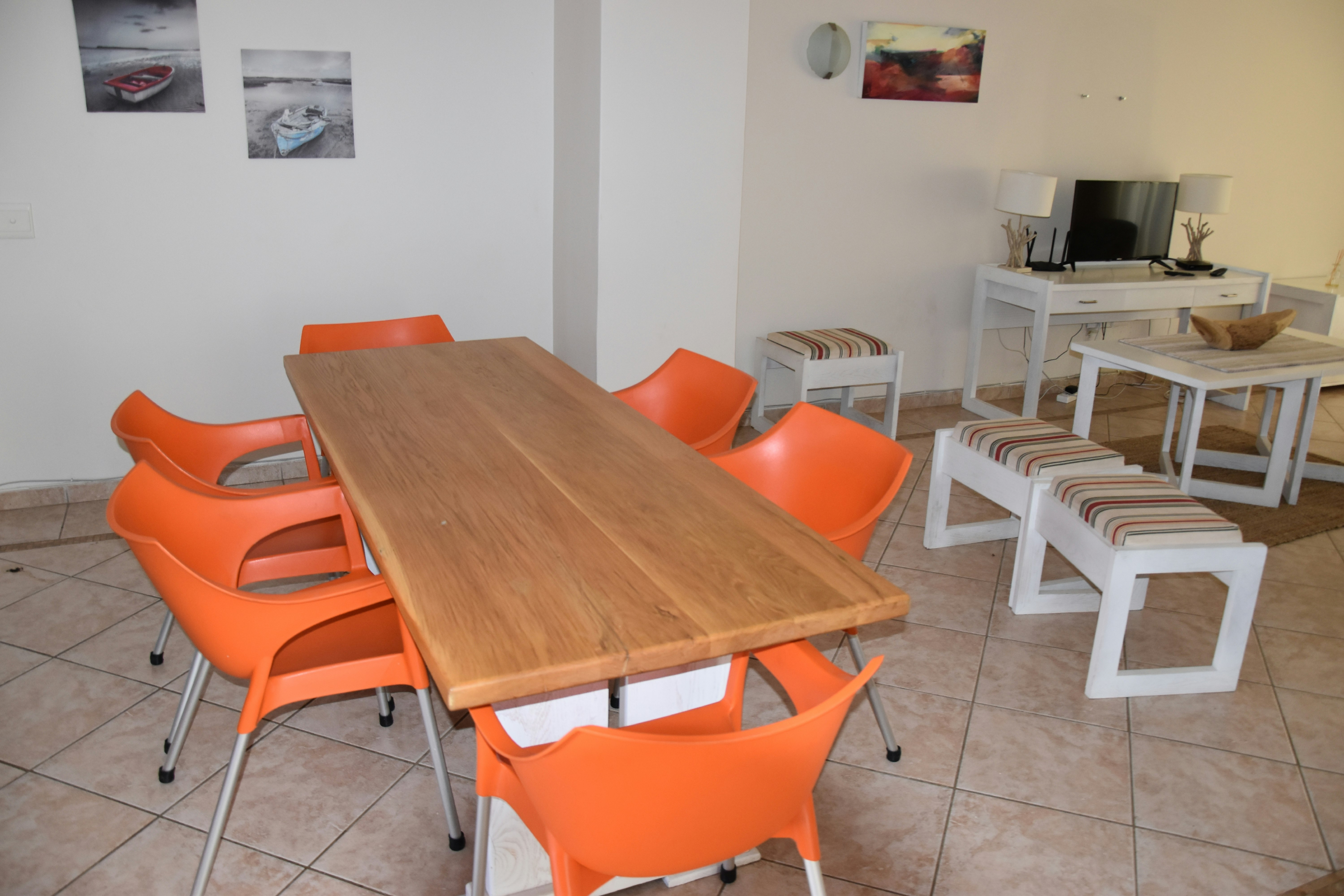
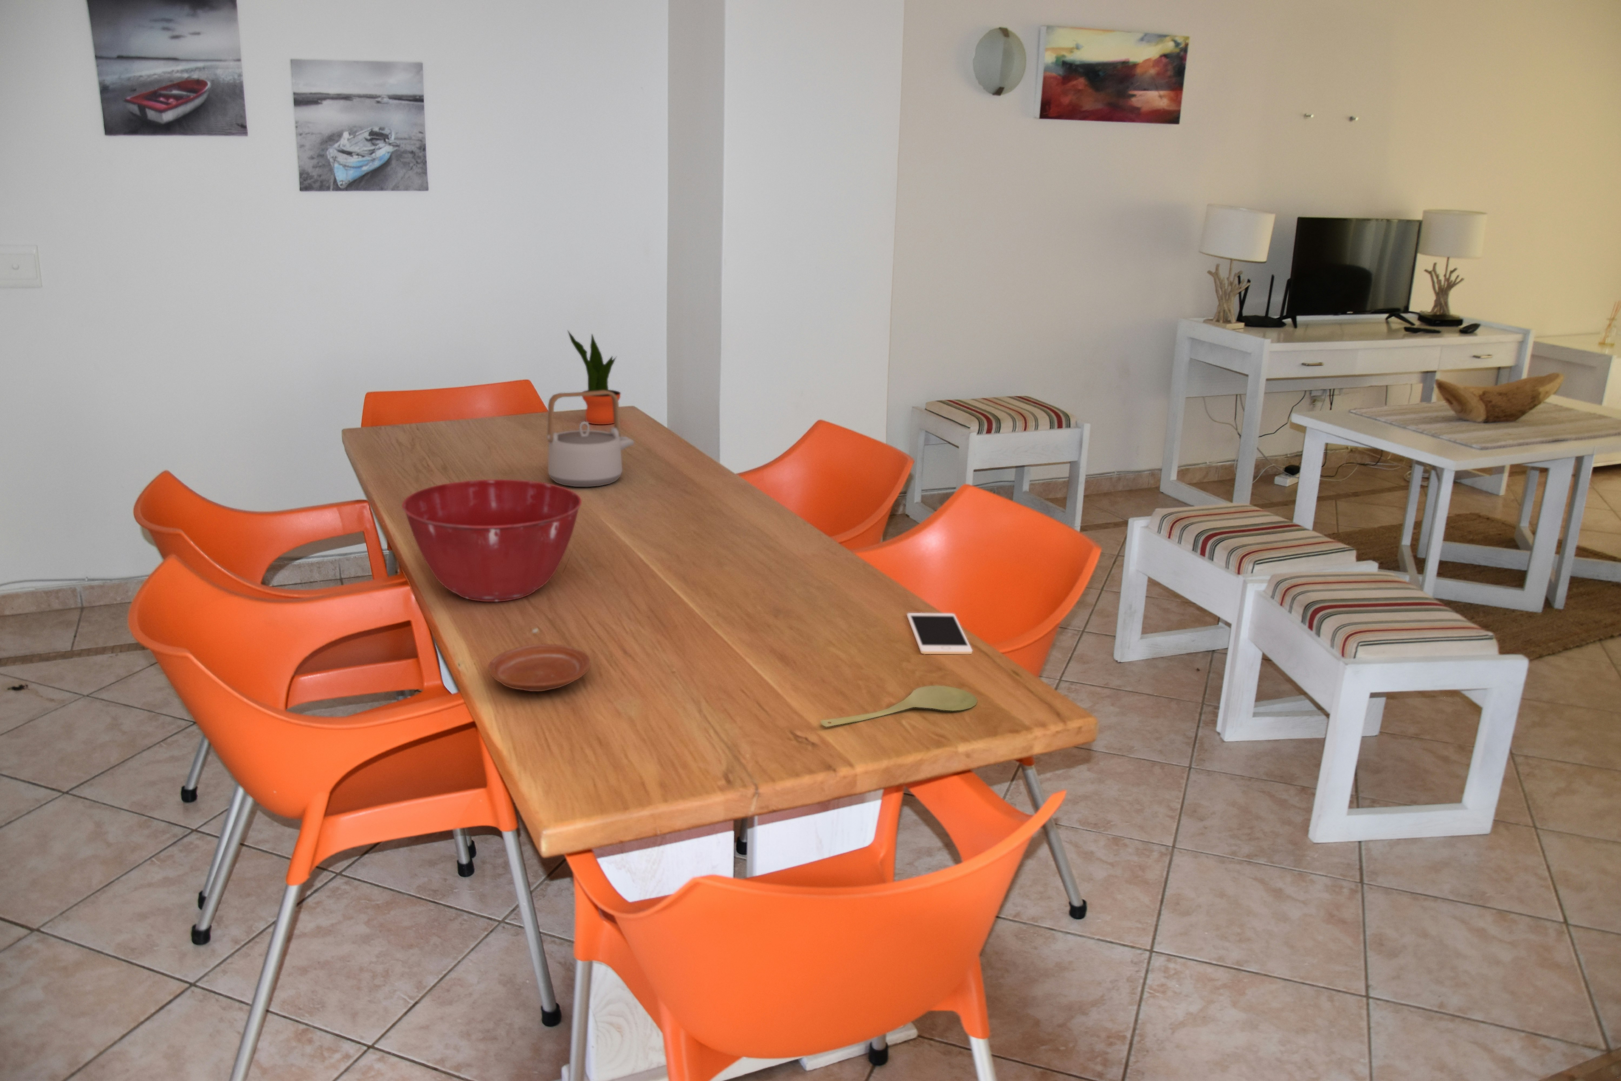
+ mixing bowl [402,479,583,602]
+ spoon [820,685,978,728]
+ potted plant [567,329,621,425]
+ plate [488,643,591,691]
+ cell phone [906,613,973,655]
+ teapot [546,390,634,487]
